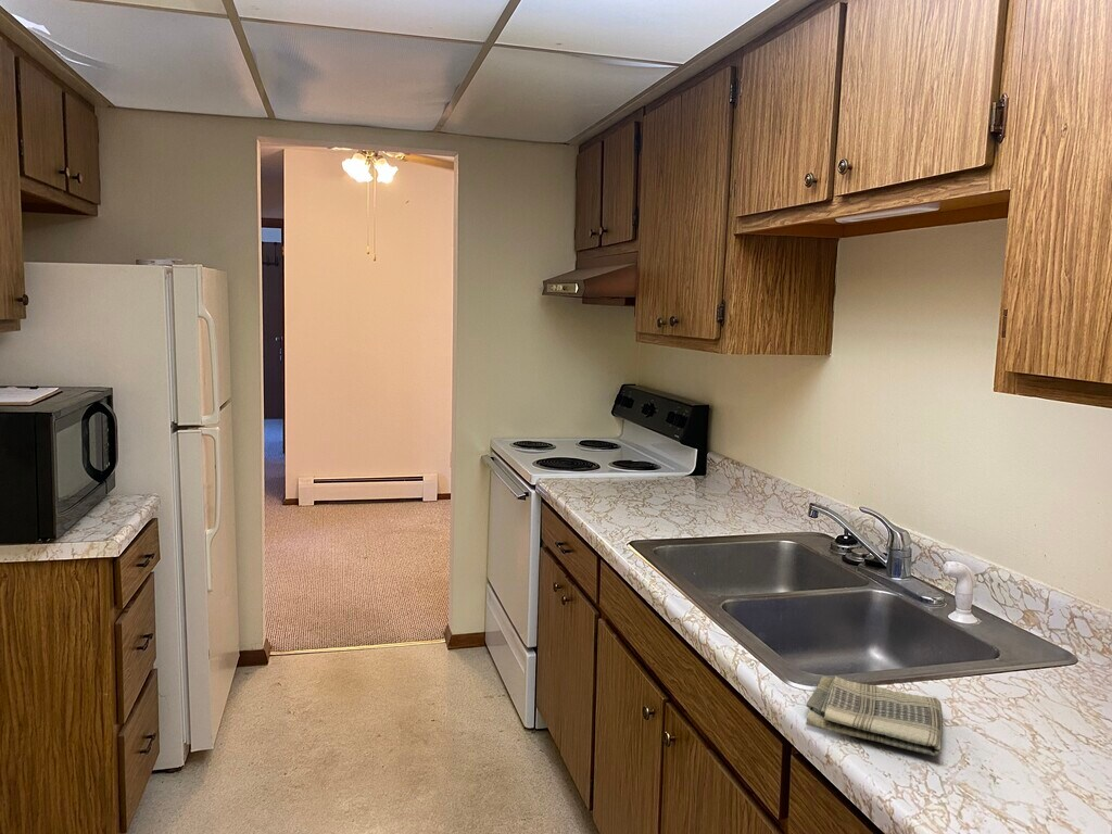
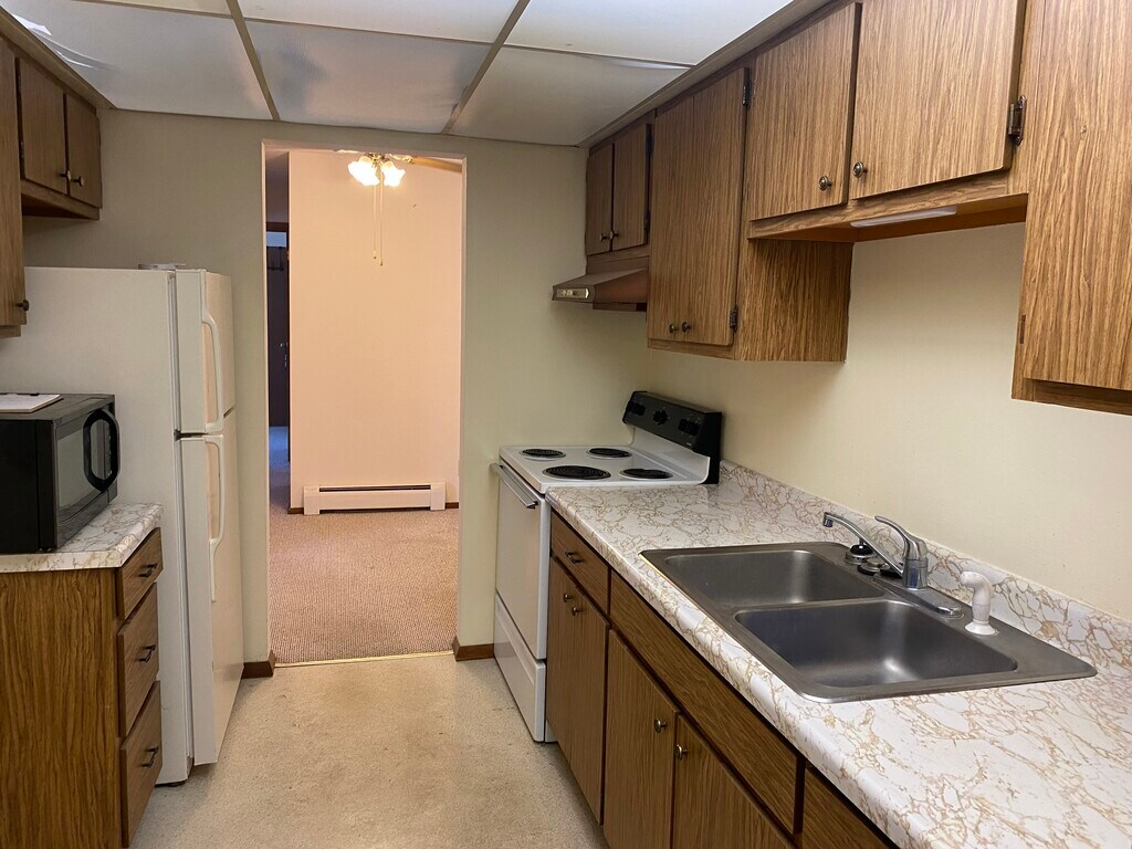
- dish towel [805,675,944,757]
